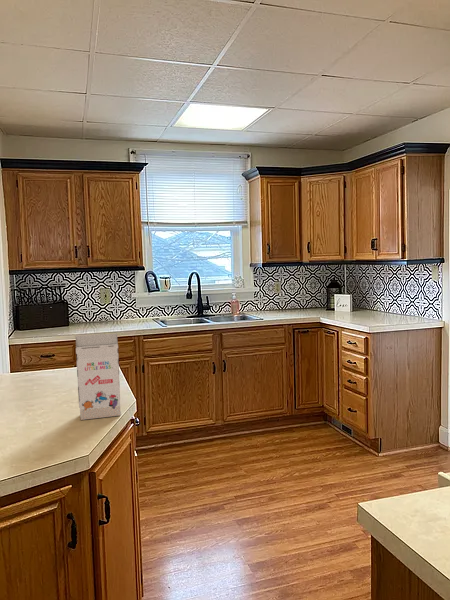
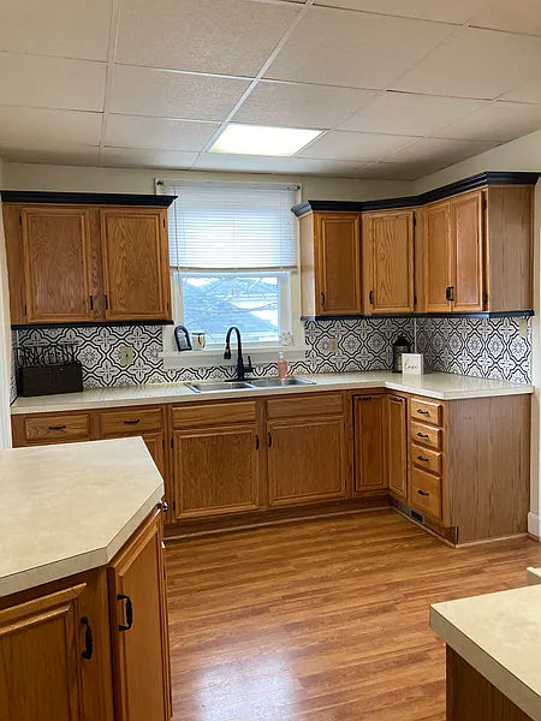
- gift box [75,333,122,421]
